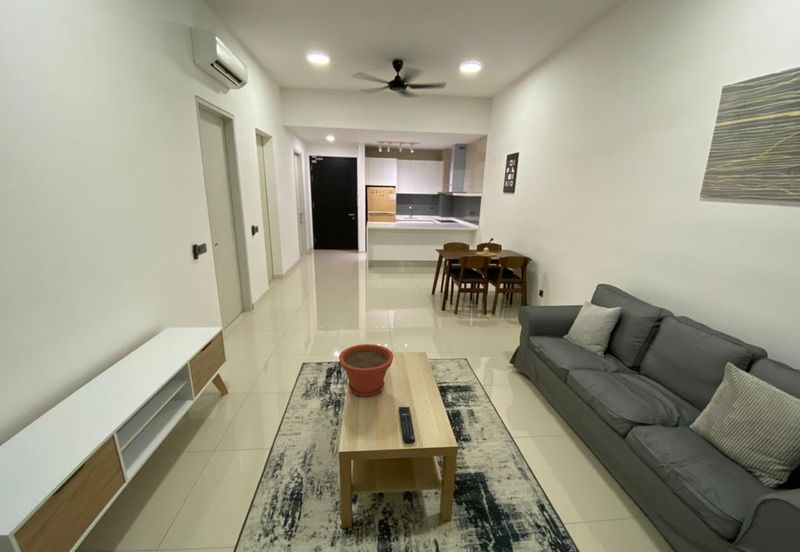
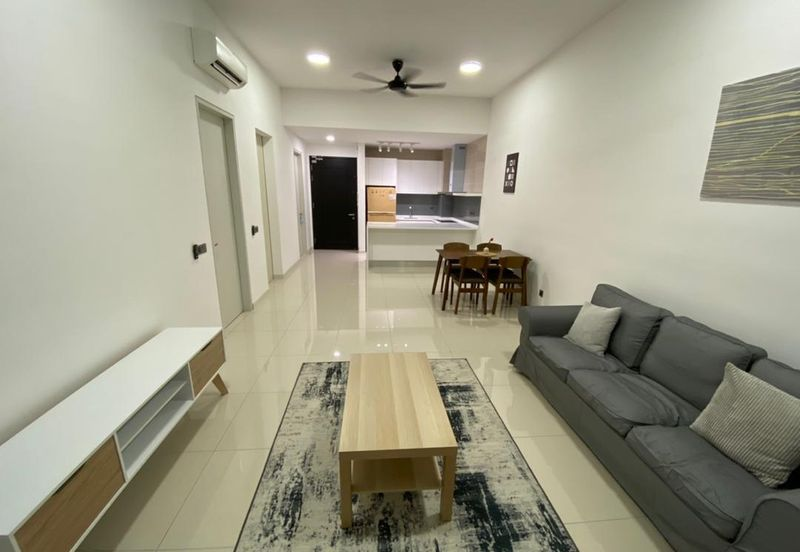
- plant pot [338,343,394,397]
- remote control [398,406,416,444]
